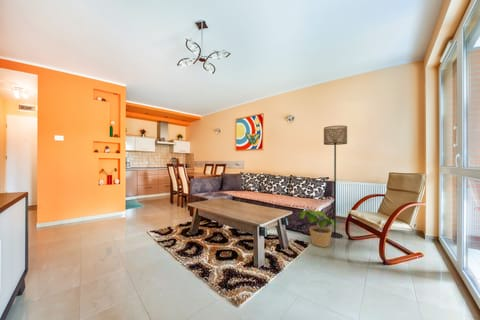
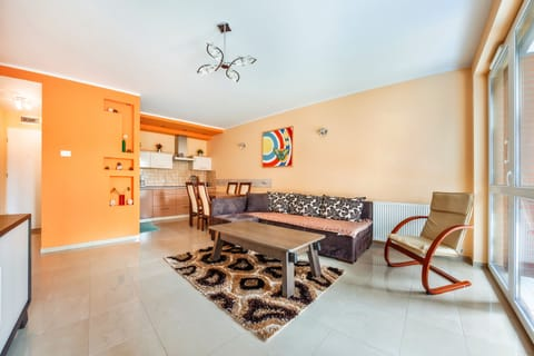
- potted plant [298,208,334,248]
- floor lamp [323,125,348,239]
